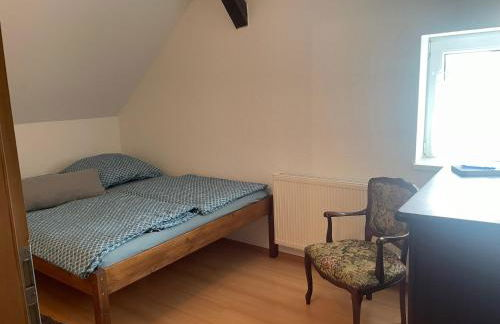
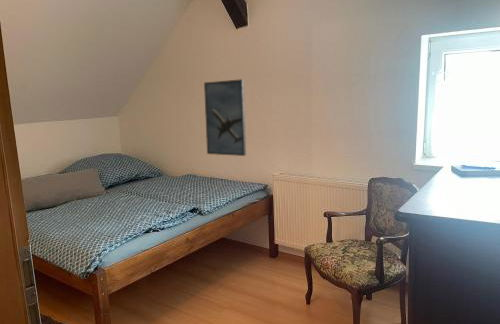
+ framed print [203,78,247,157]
